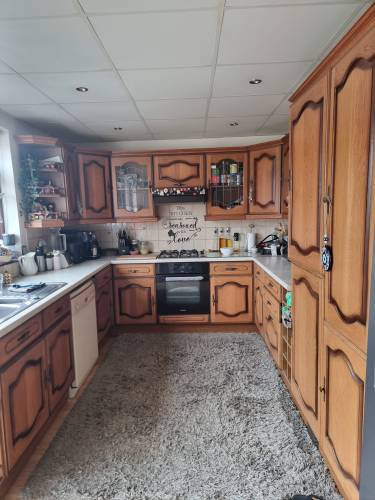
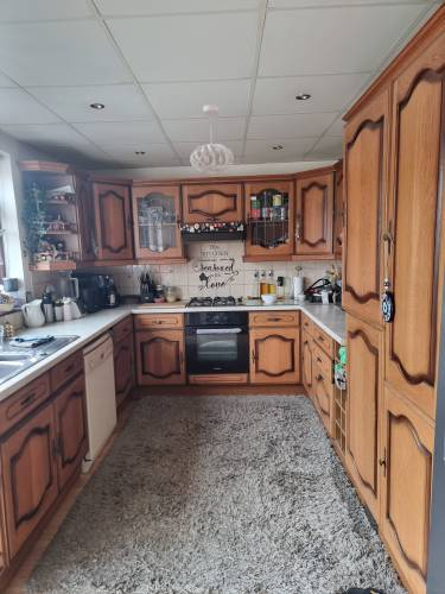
+ pendant light [189,103,235,177]
